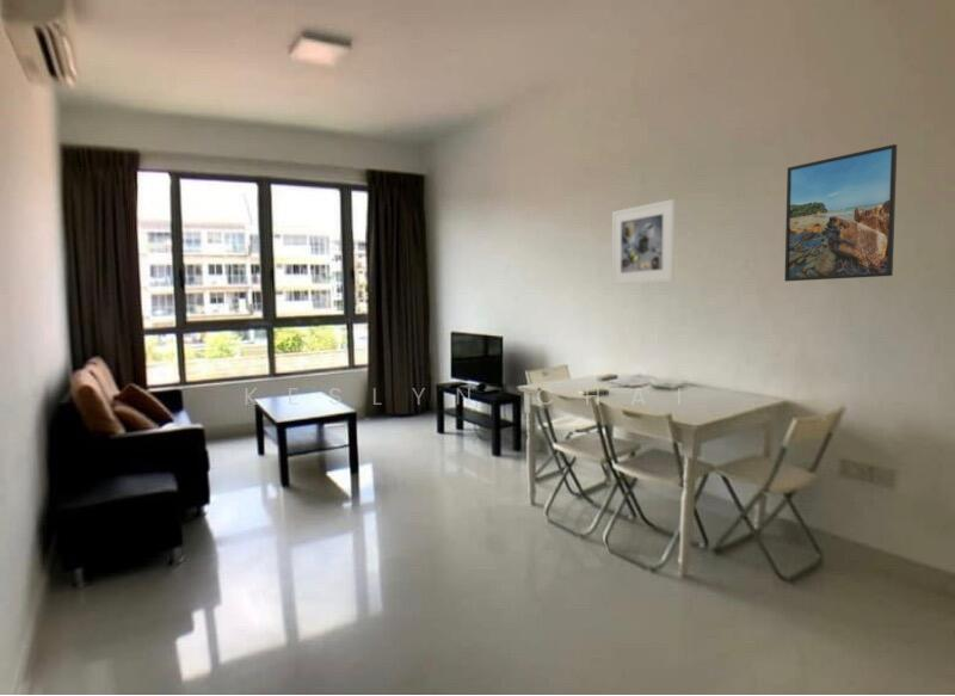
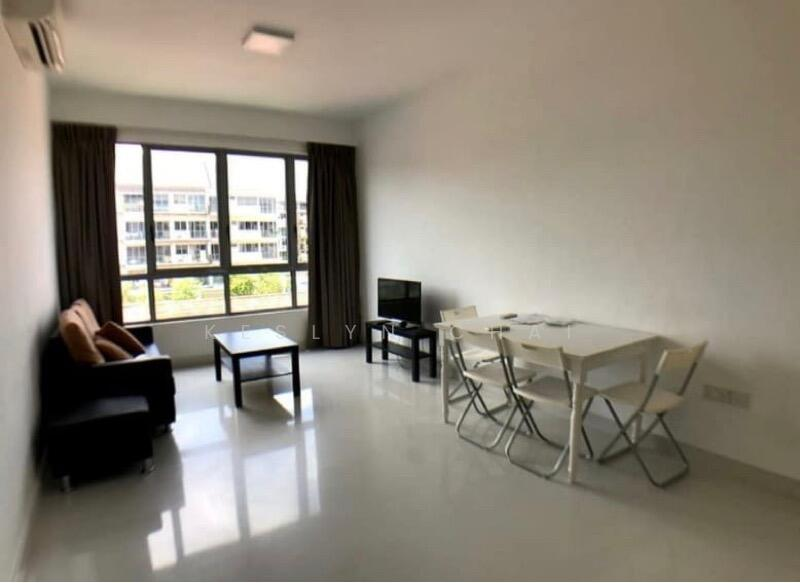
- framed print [611,198,677,287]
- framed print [783,143,898,283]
